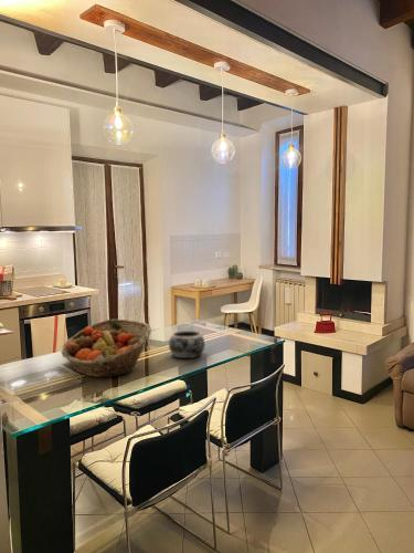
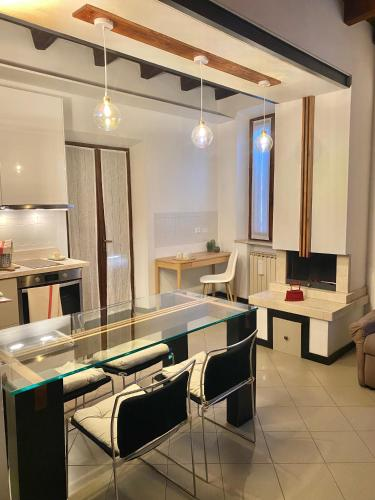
- fruit basket [60,319,152,378]
- decorative bowl [168,330,206,359]
